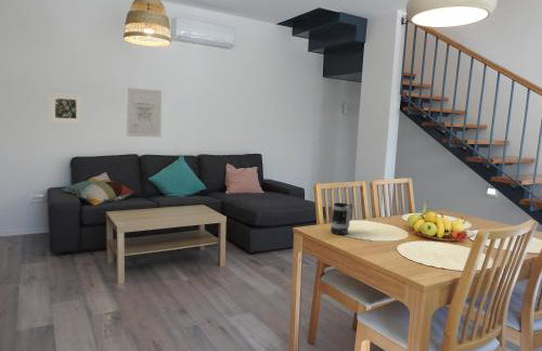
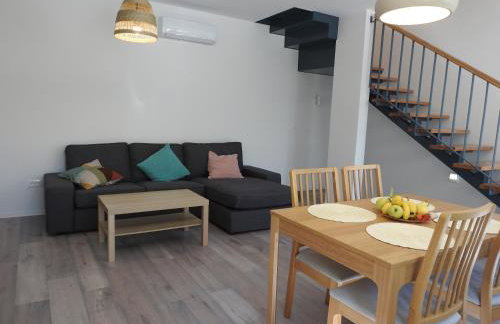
- wall art [126,87,163,139]
- mug [330,202,351,236]
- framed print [48,91,83,126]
